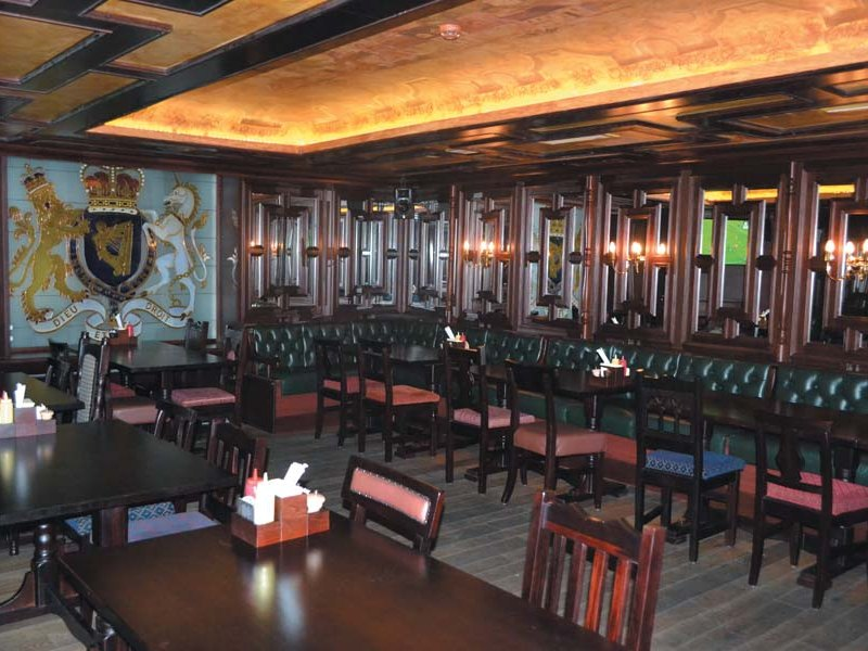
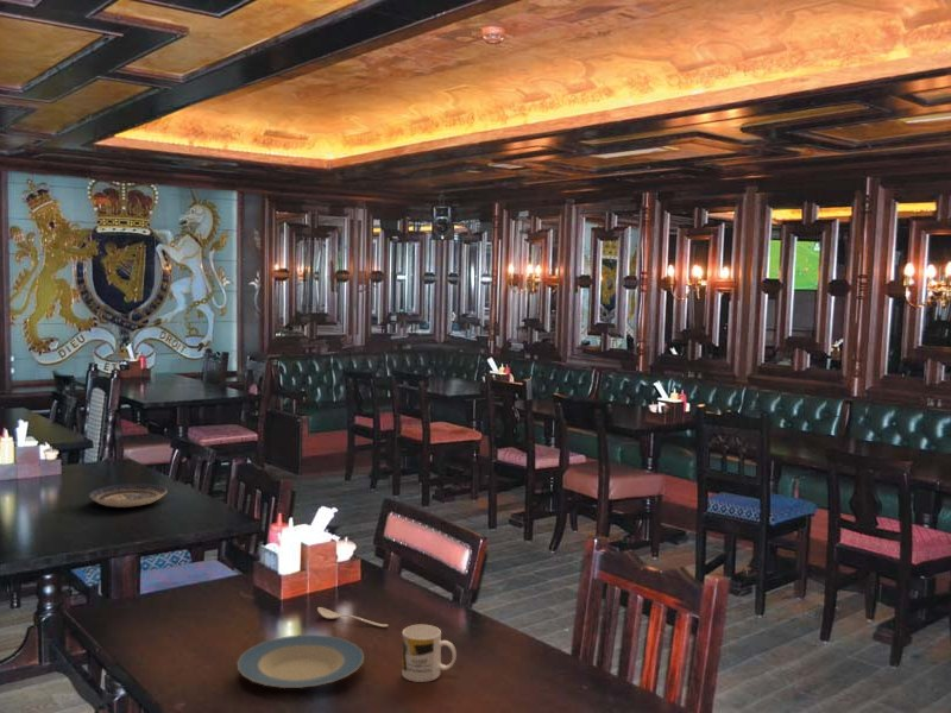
+ mug [401,624,458,683]
+ plate [237,633,365,689]
+ spoon [316,606,390,629]
+ plate [88,482,169,509]
